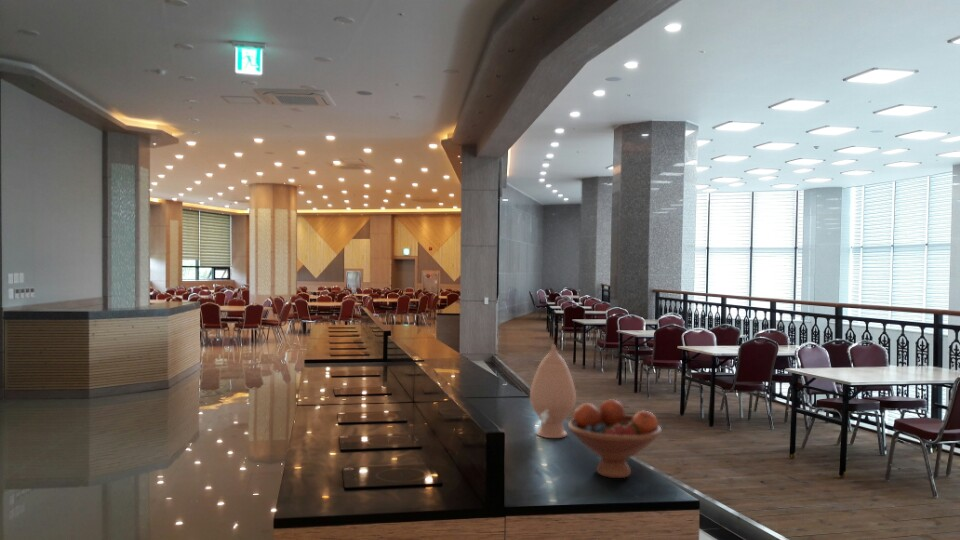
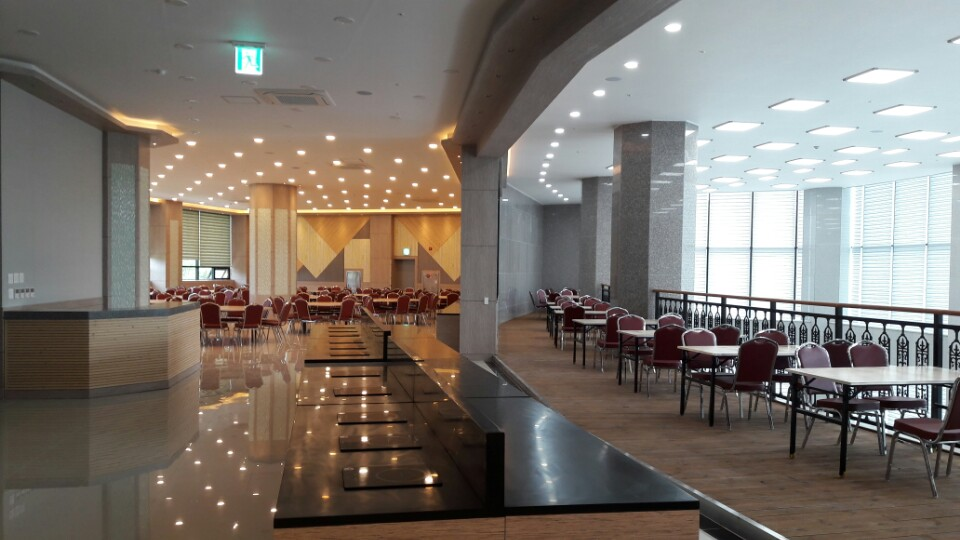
- fruit bowl [567,399,663,479]
- vase [529,343,577,439]
